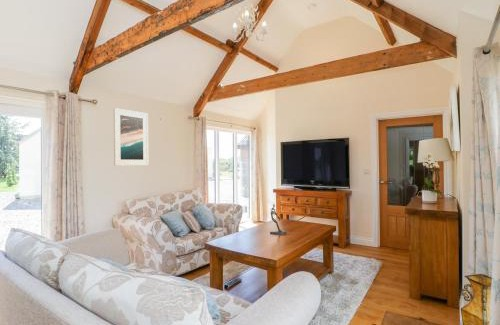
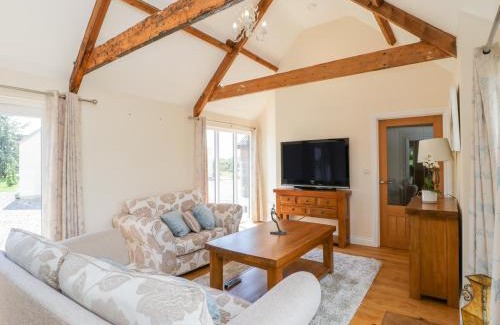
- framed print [113,107,149,167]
